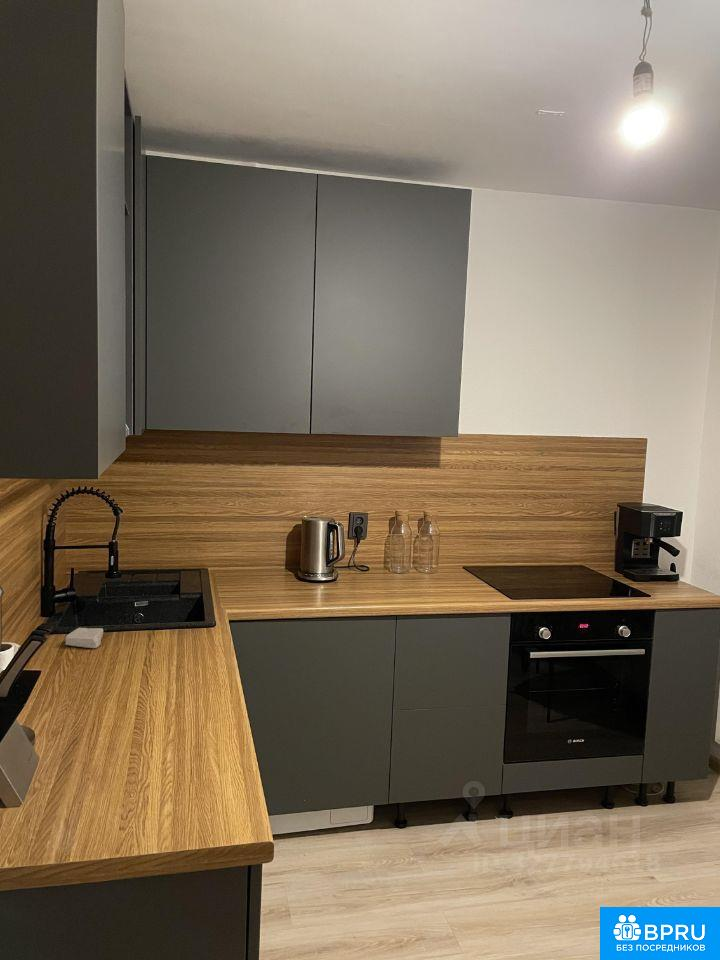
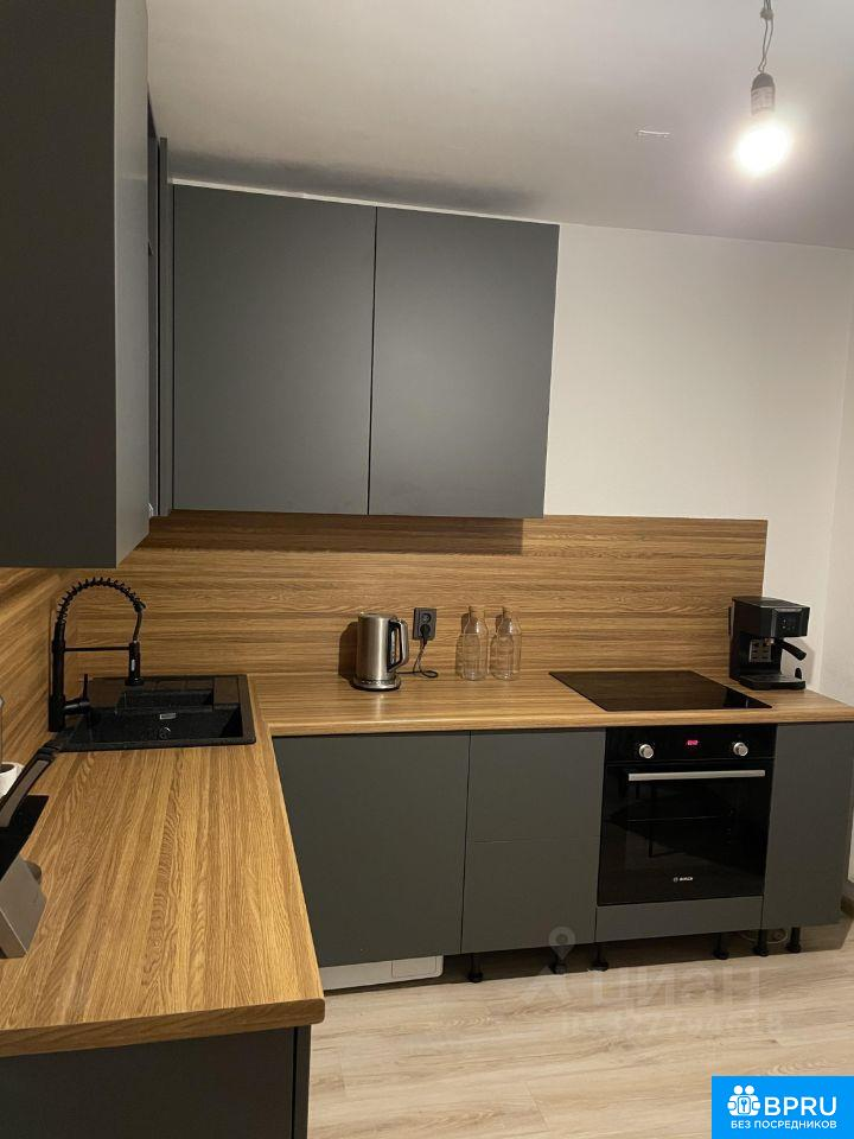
- soap bar [64,627,104,649]
